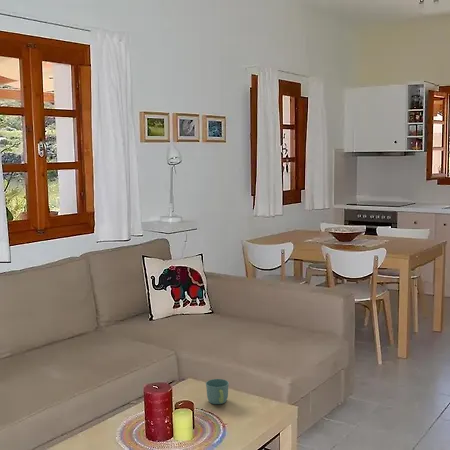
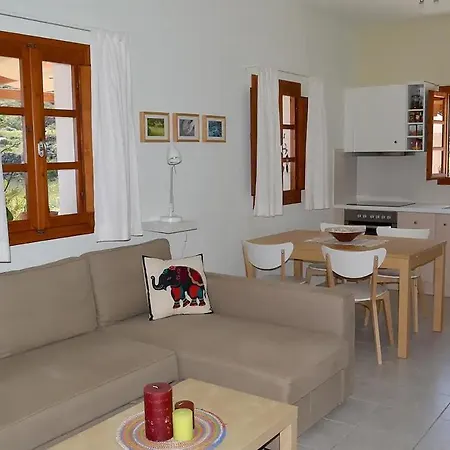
- mug [205,378,230,405]
